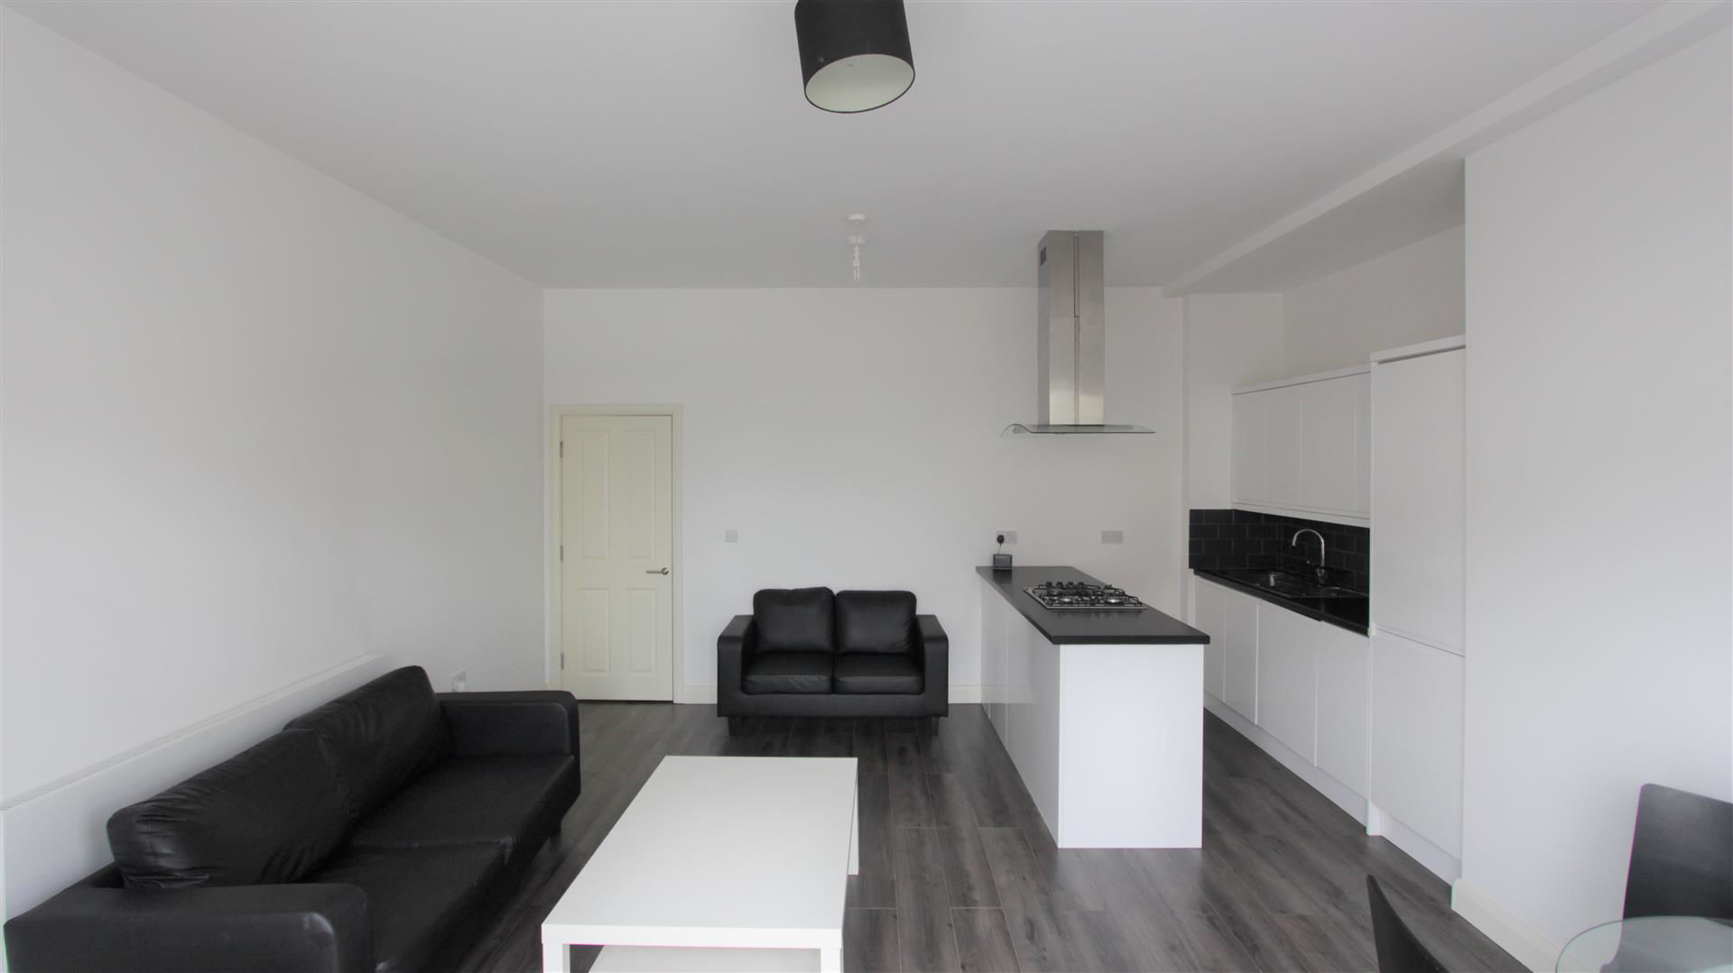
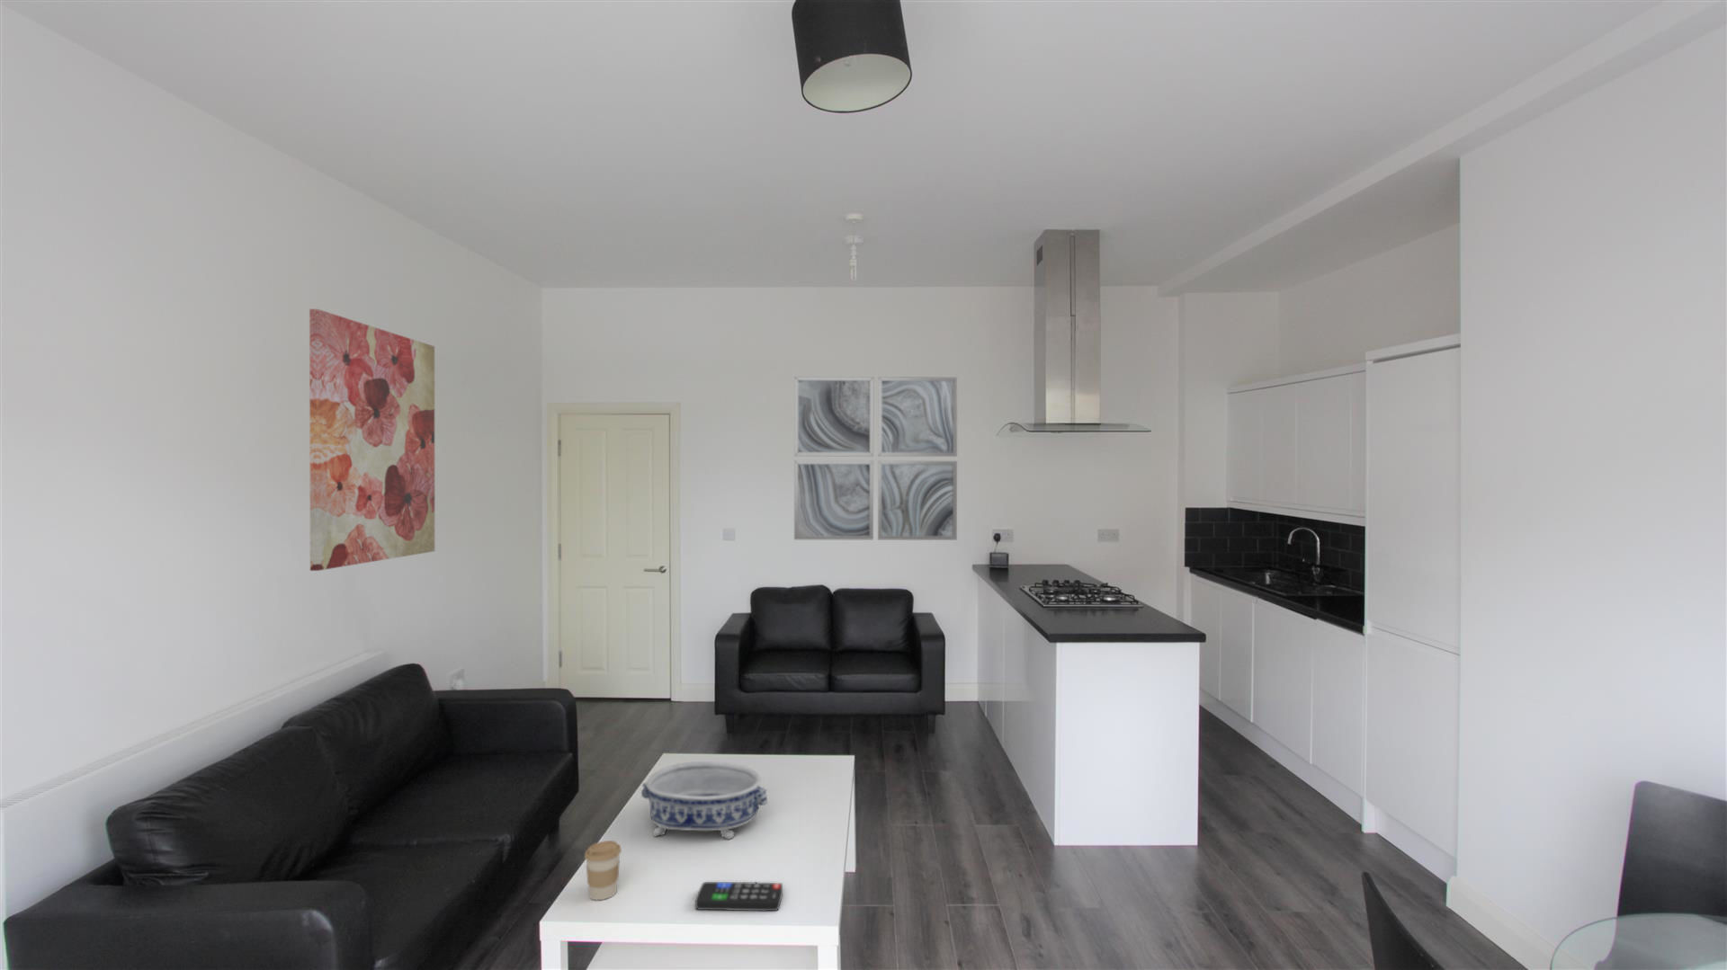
+ coffee cup [584,840,623,901]
+ remote control [694,881,784,912]
+ decorative bowl [641,760,769,841]
+ wall art [308,308,435,572]
+ wall art [794,376,958,541]
